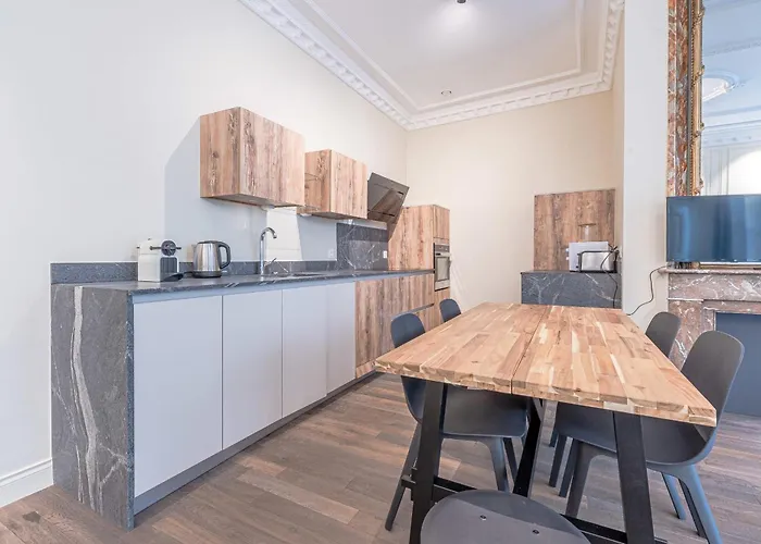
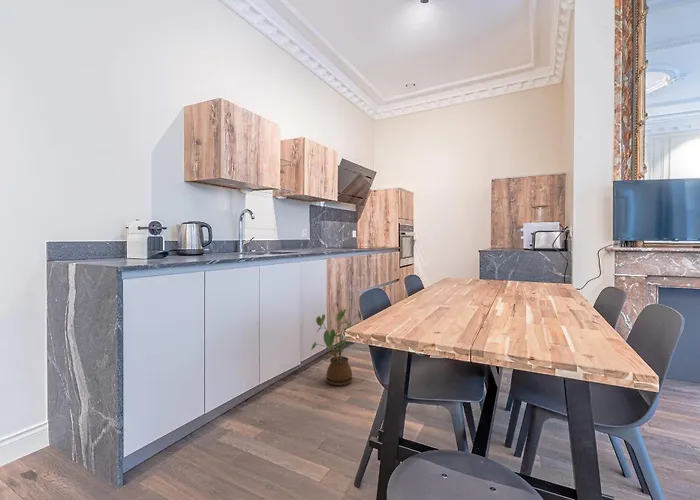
+ house plant [310,308,362,387]
